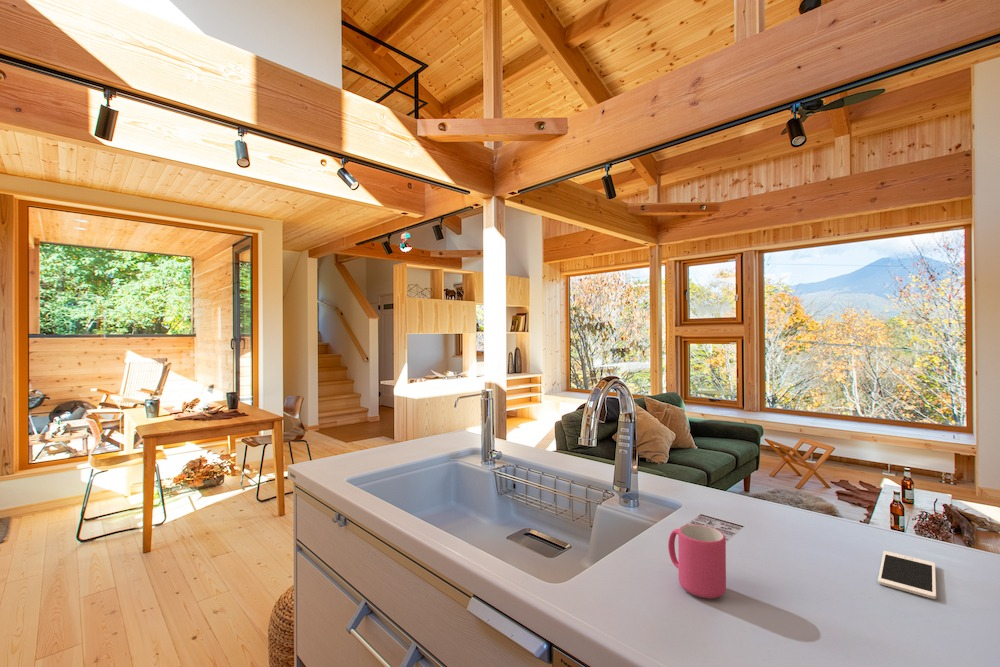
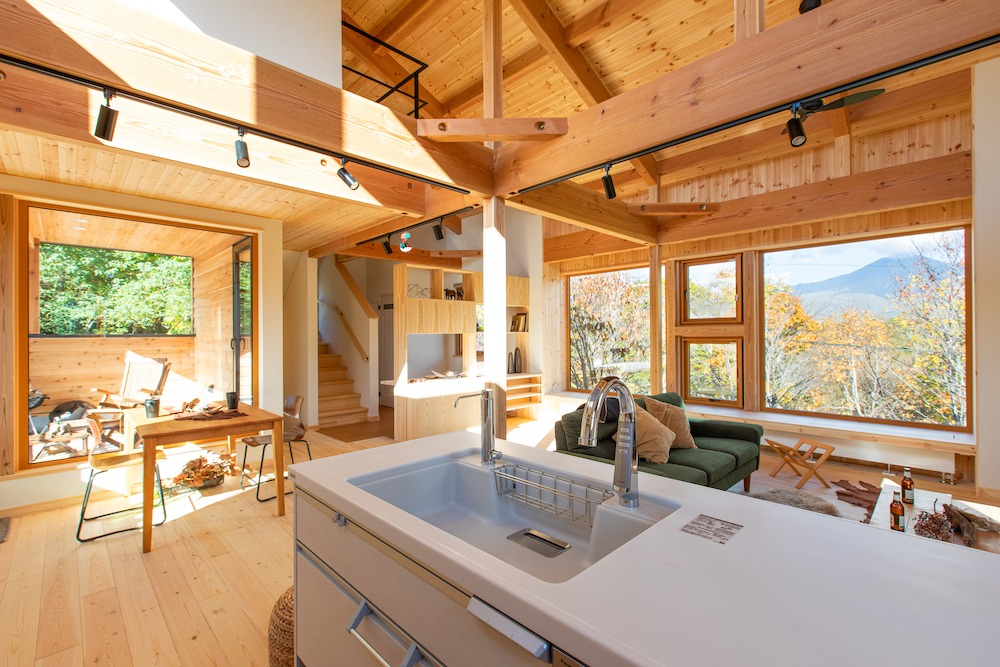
- cell phone [877,550,937,600]
- mug [667,524,727,599]
